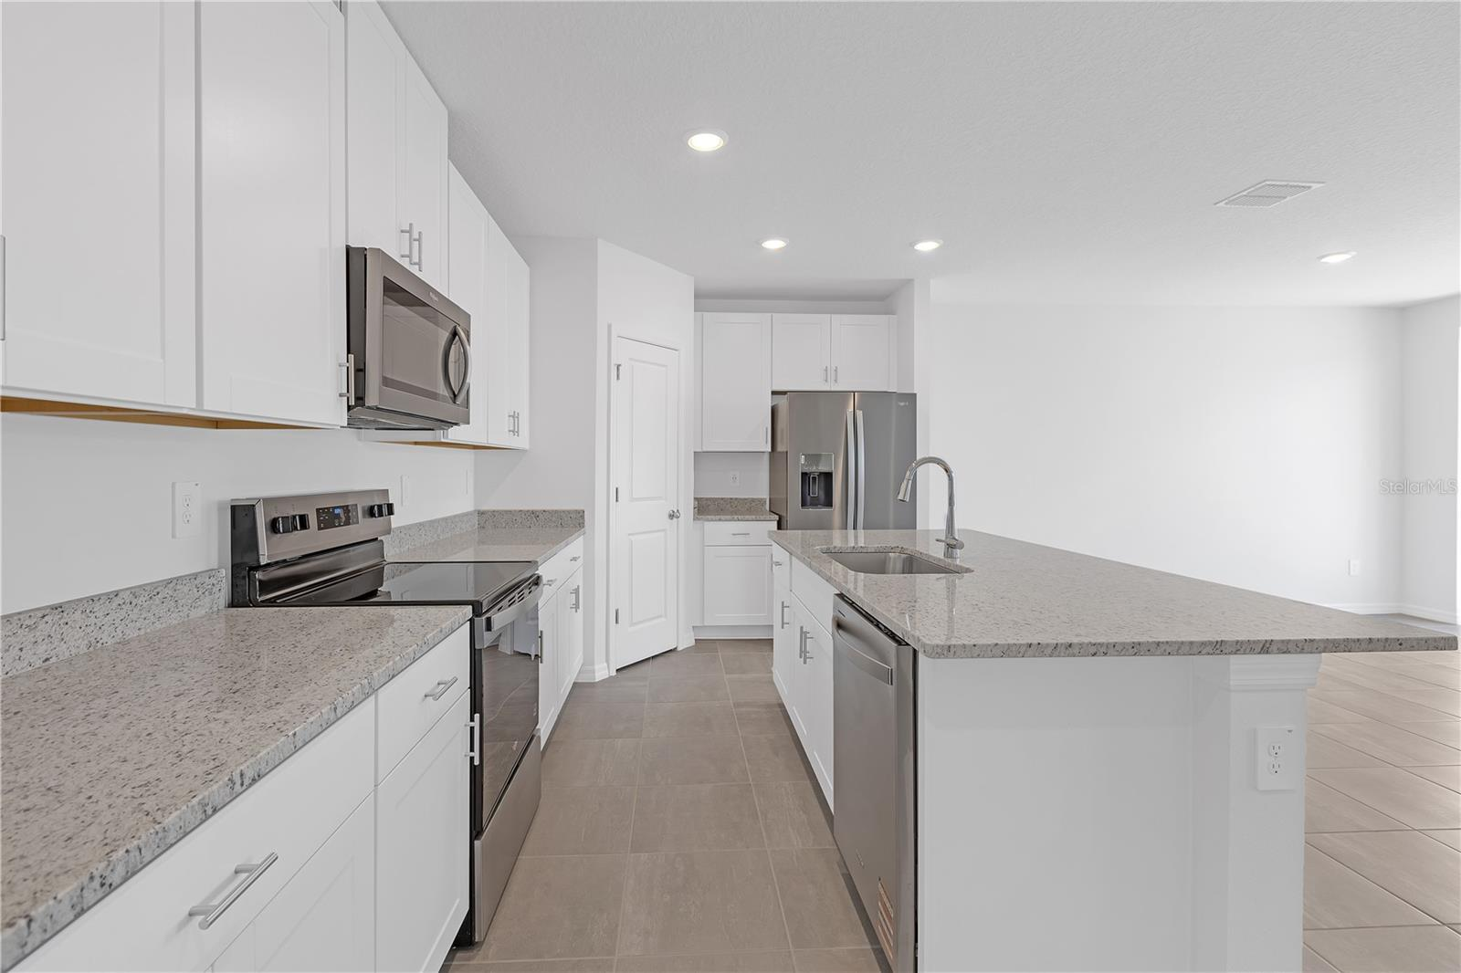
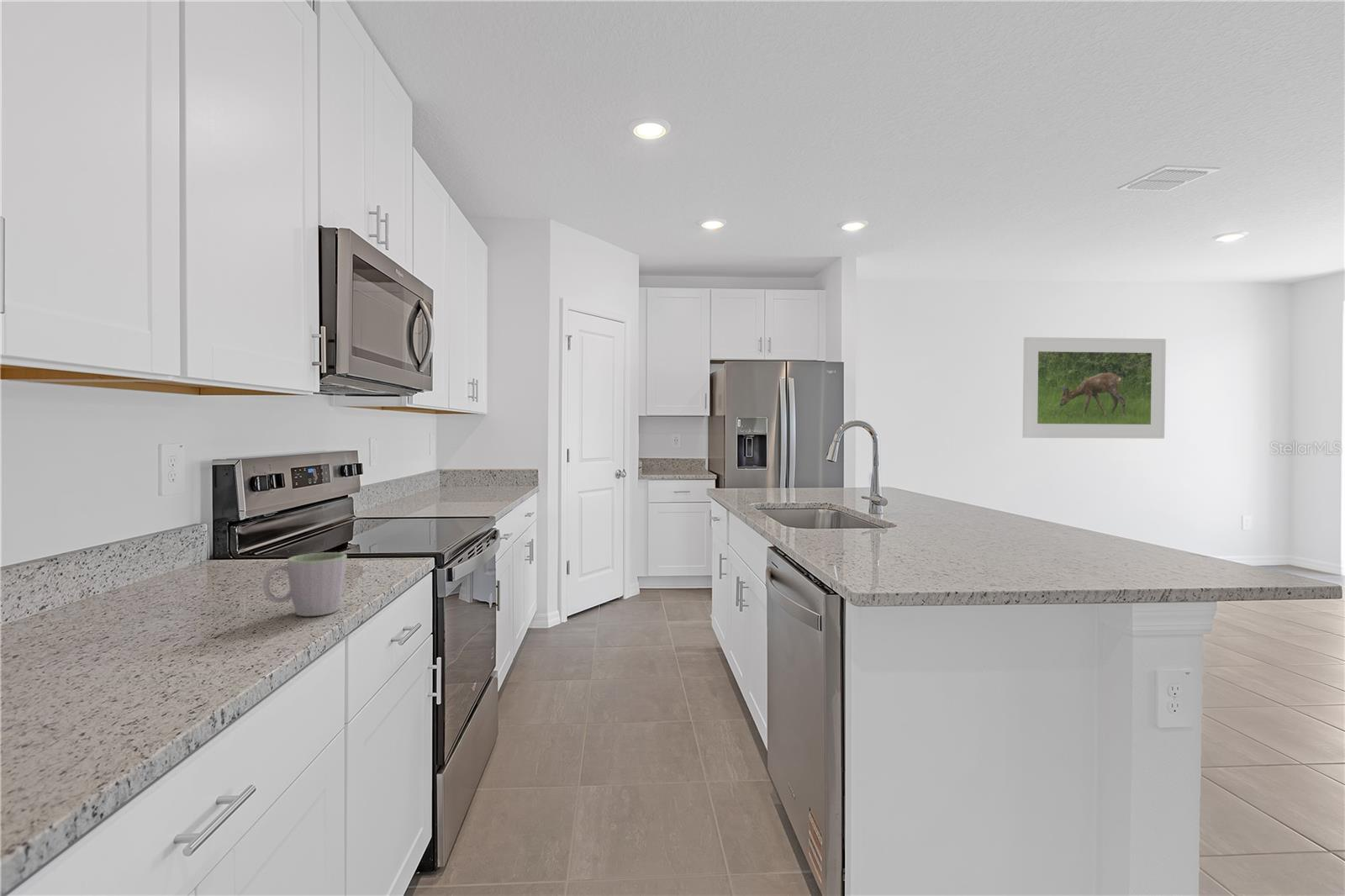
+ mug [262,551,347,617]
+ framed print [1022,336,1167,440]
